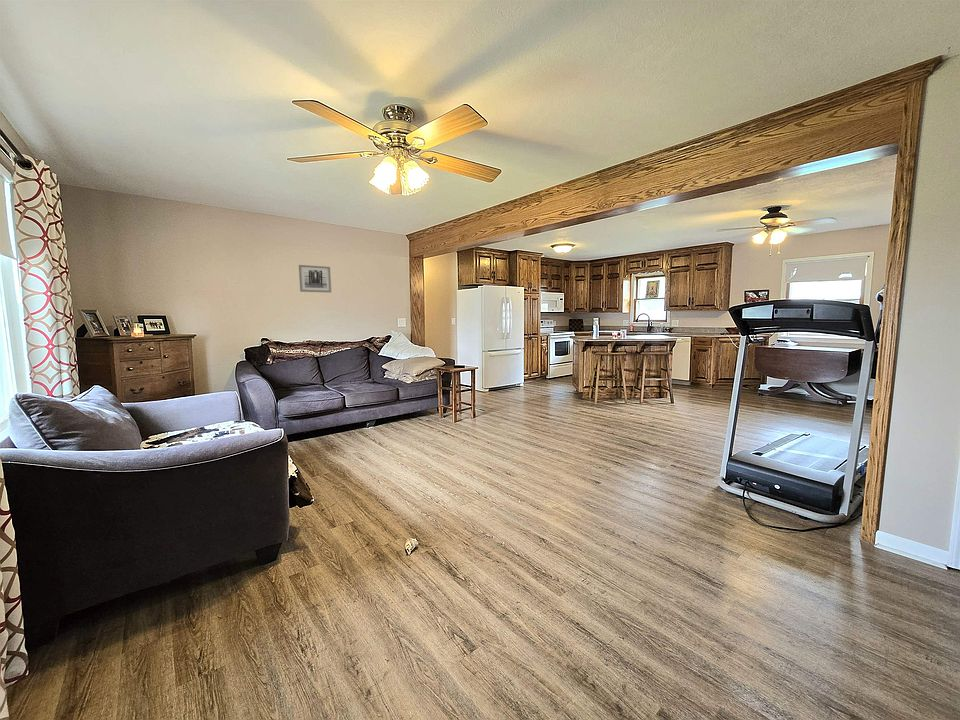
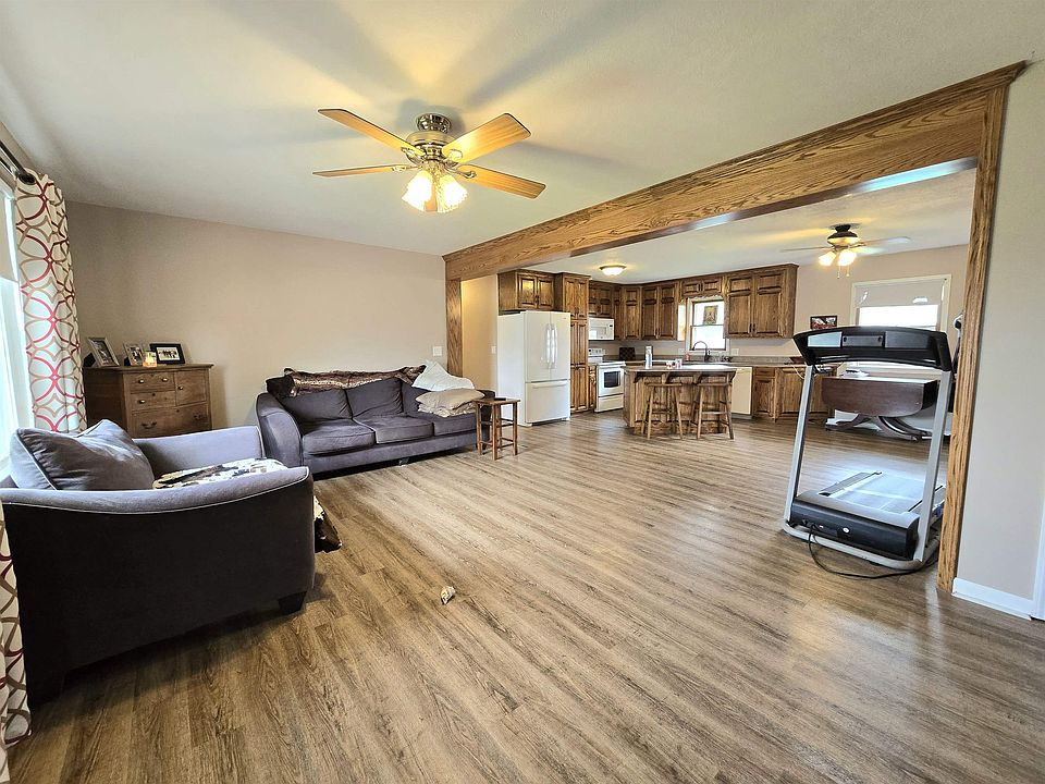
- wall art [298,264,333,294]
